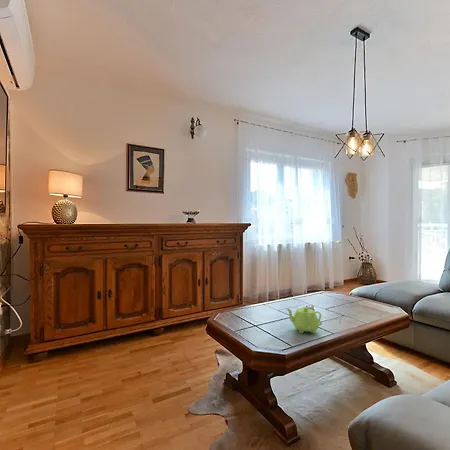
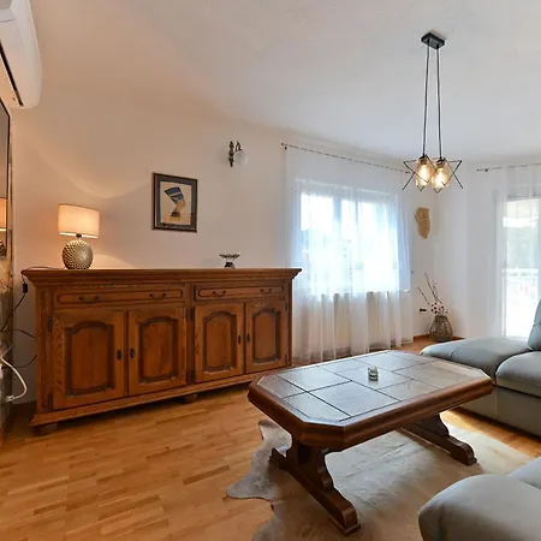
- teapot [285,306,323,334]
